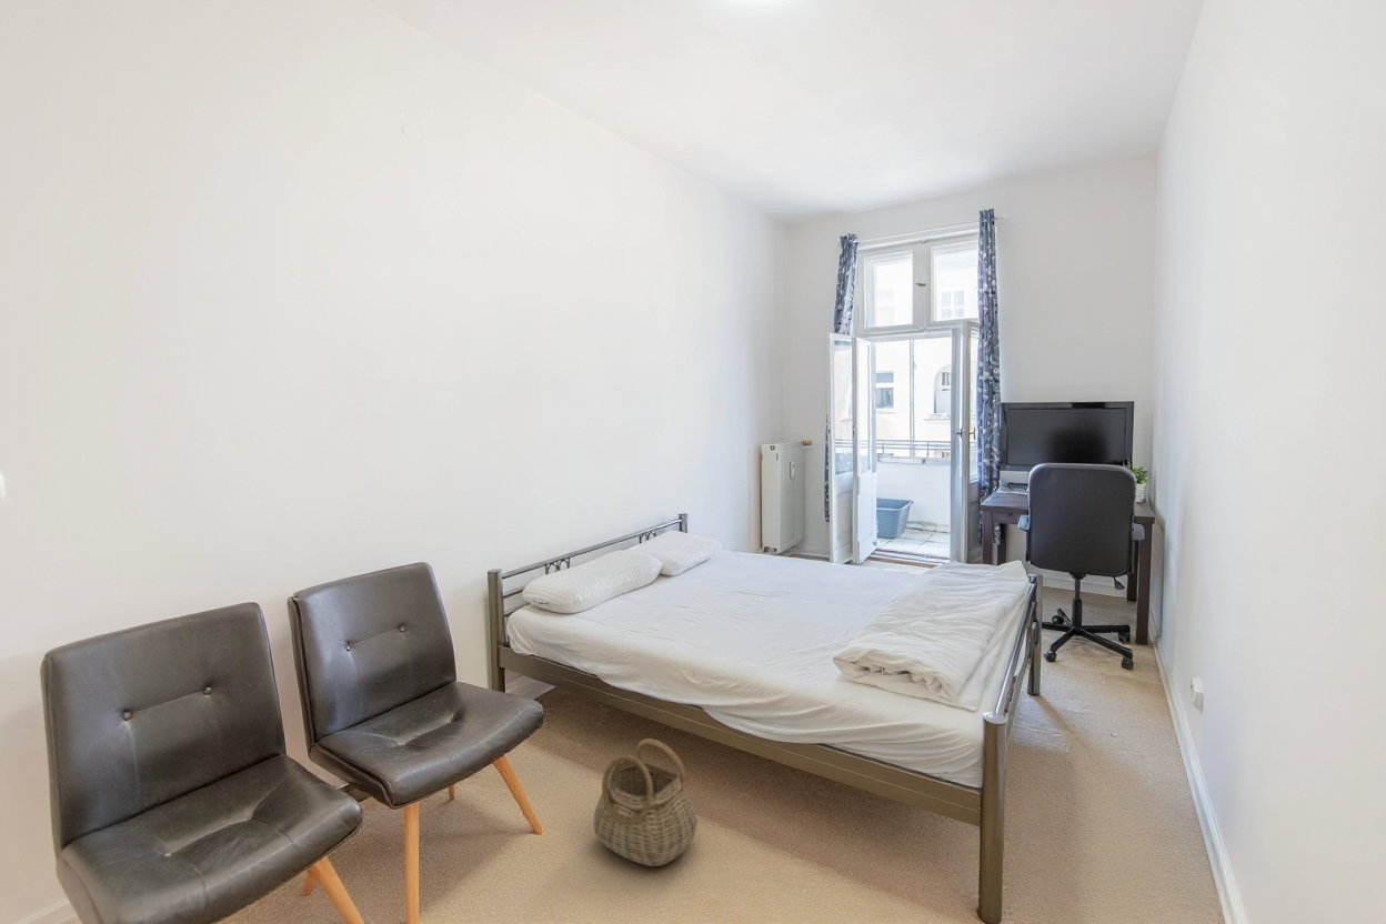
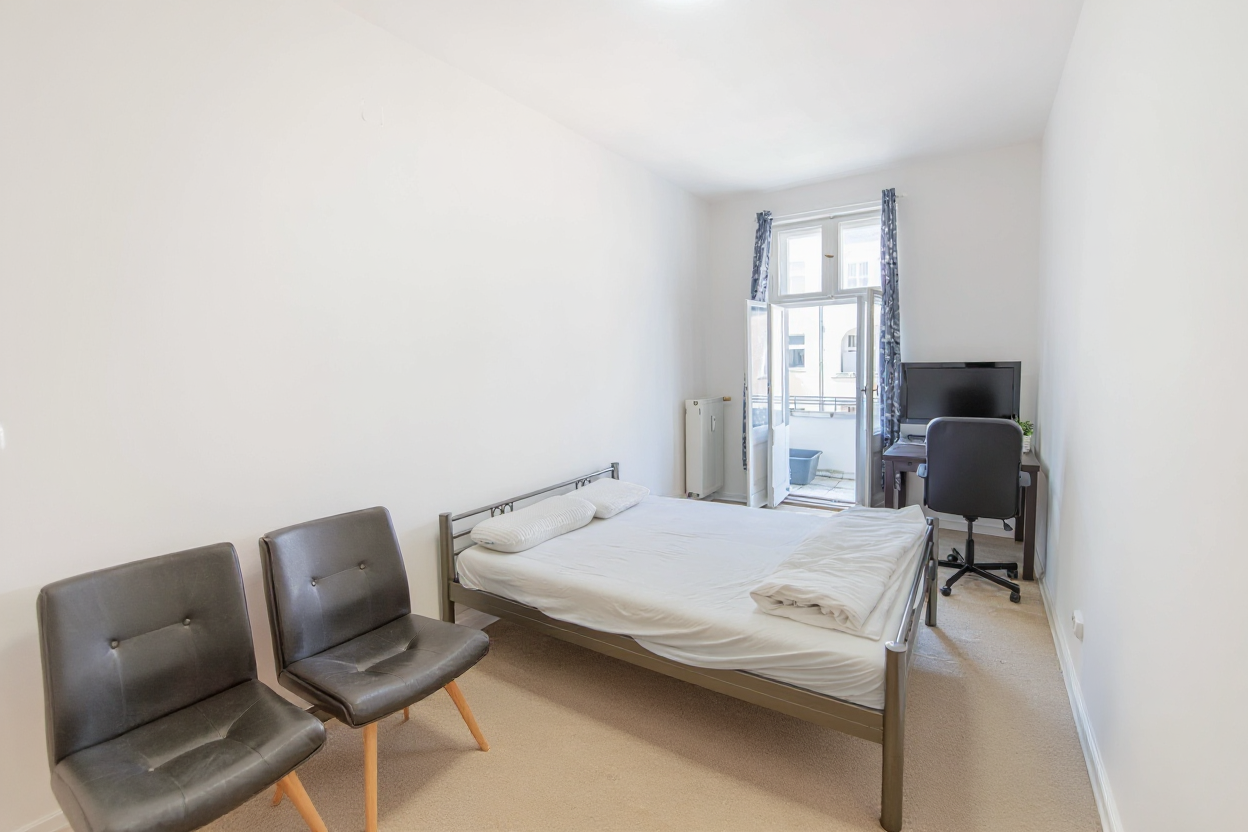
- basket [593,737,699,867]
